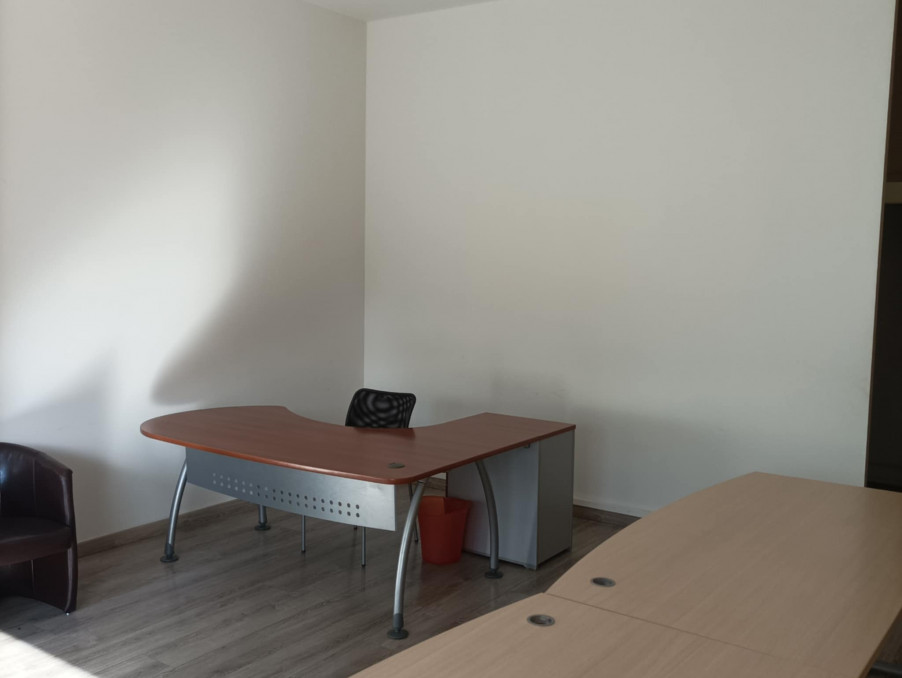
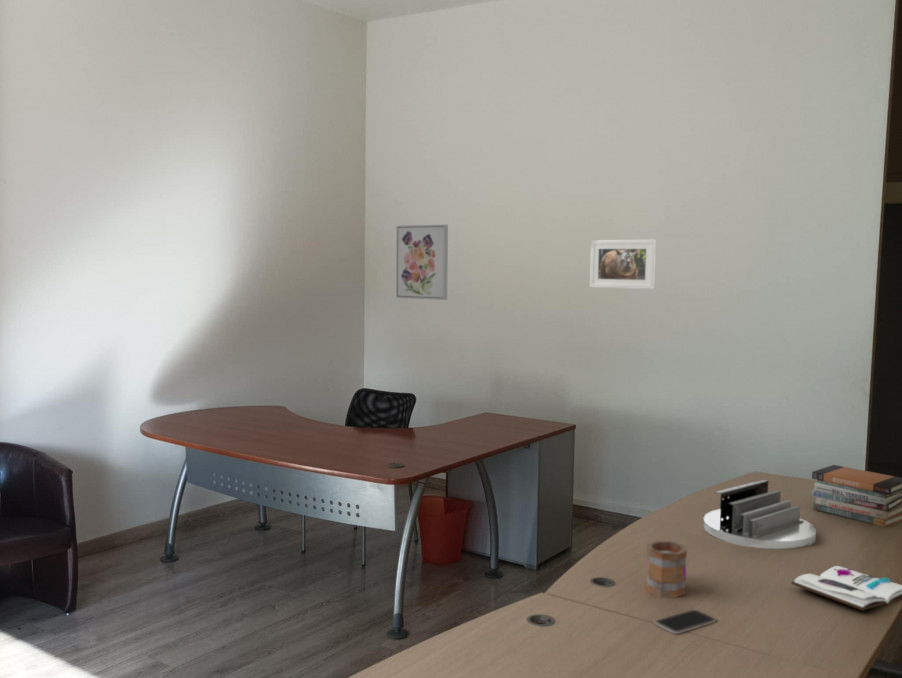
+ wall art [395,224,449,301]
+ book [790,565,902,611]
+ desk organizer [702,479,817,550]
+ book stack [811,464,902,528]
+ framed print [589,239,657,290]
+ mug [645,540,688,599]
+ smartphone [654,609,717,635]
